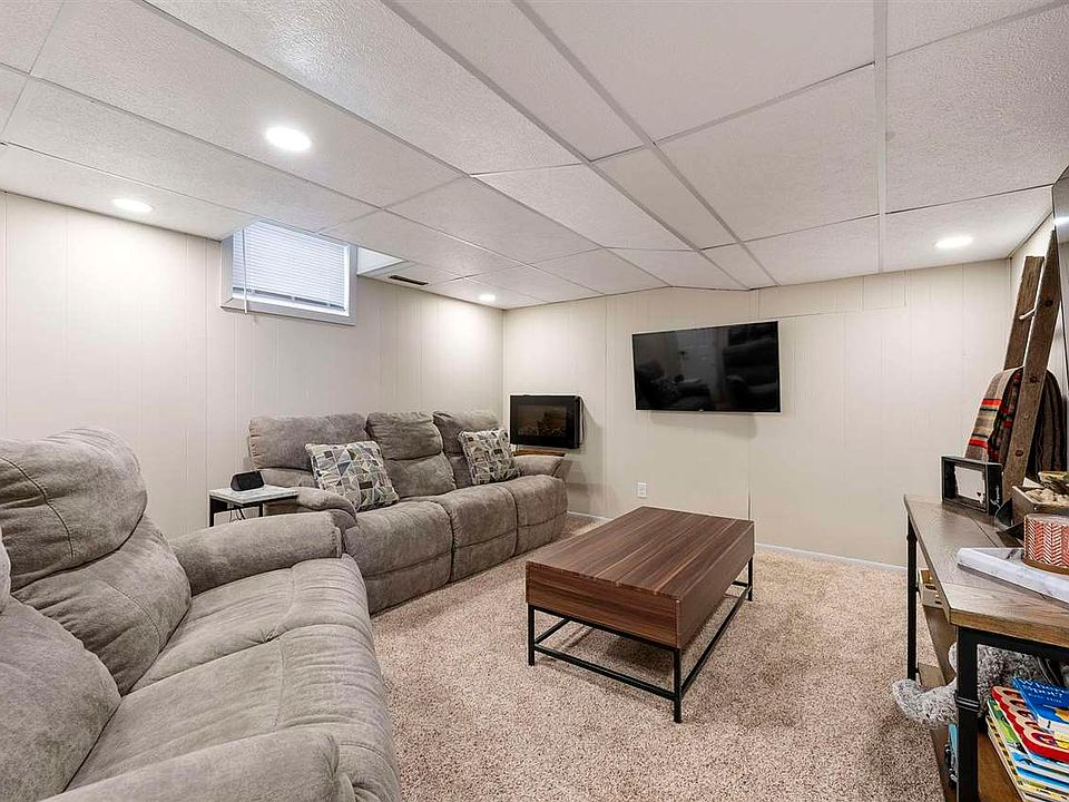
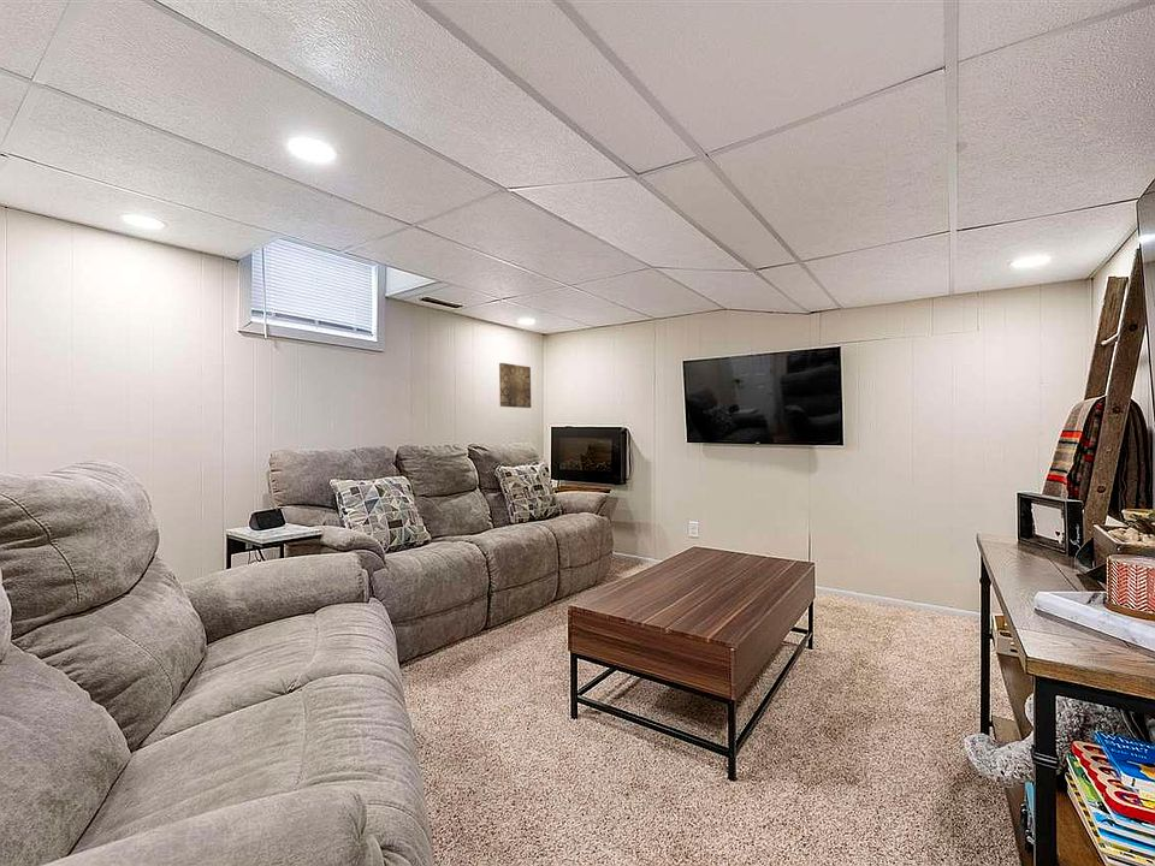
+ wall art [498,362,532,409]
